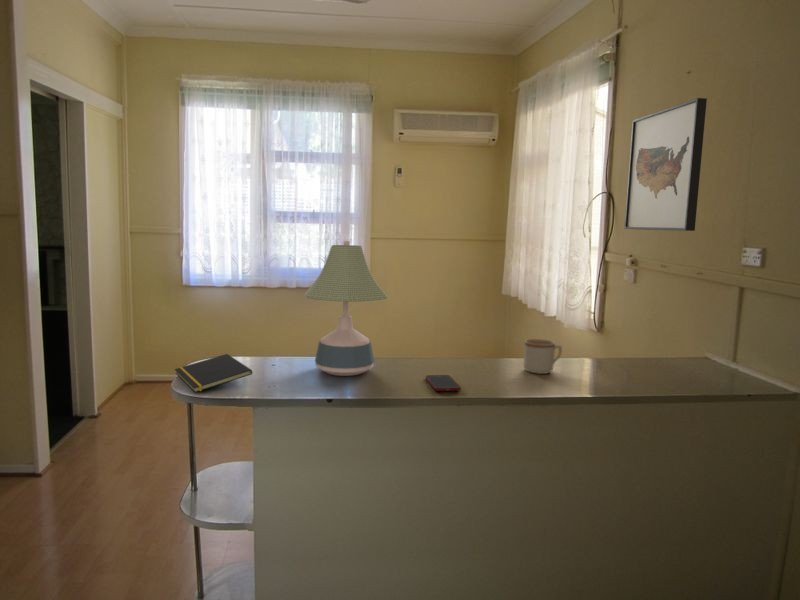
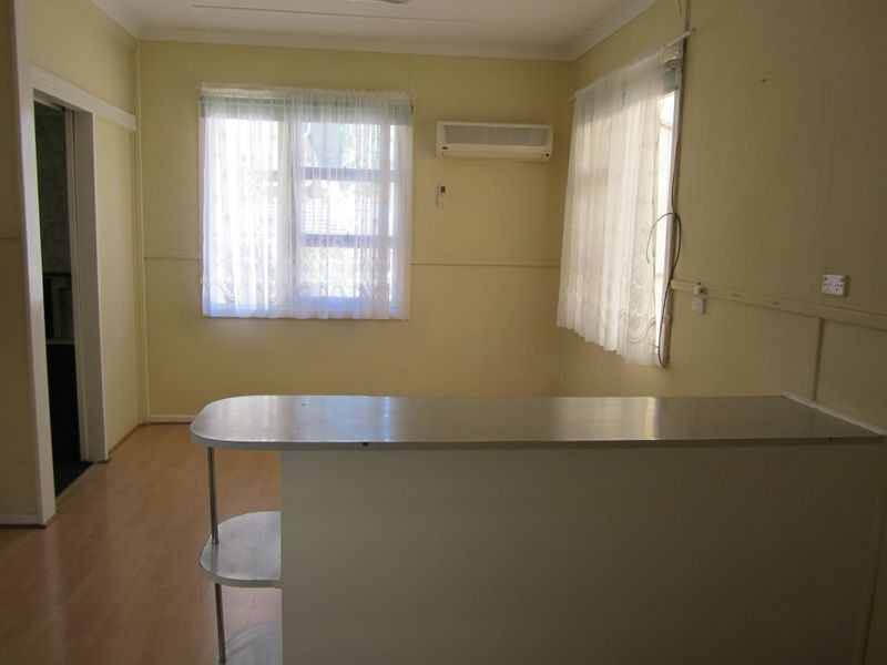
- notepad [174,353,253,393]
- desk lamp [304,240,388,377]
- mug [523,338,563,375]
- wall art [623,97,708,232]
- cell phone [425,374,462,392]
